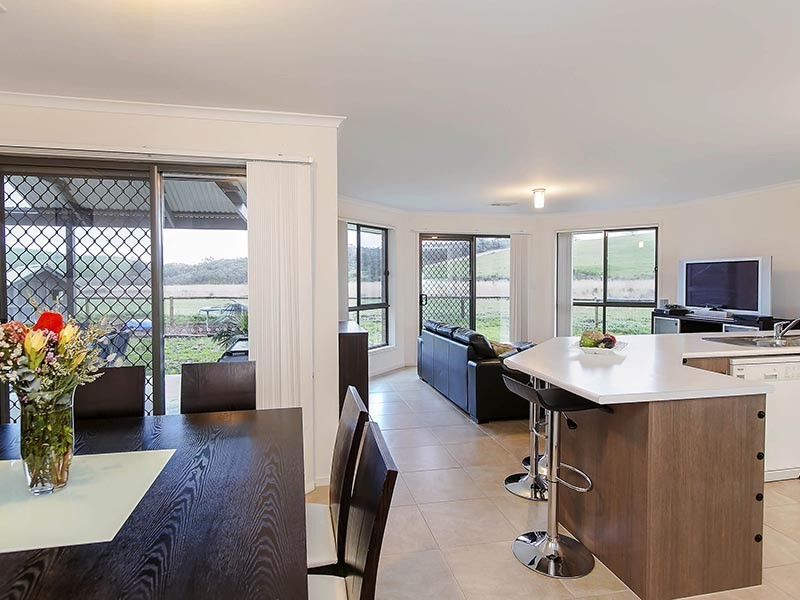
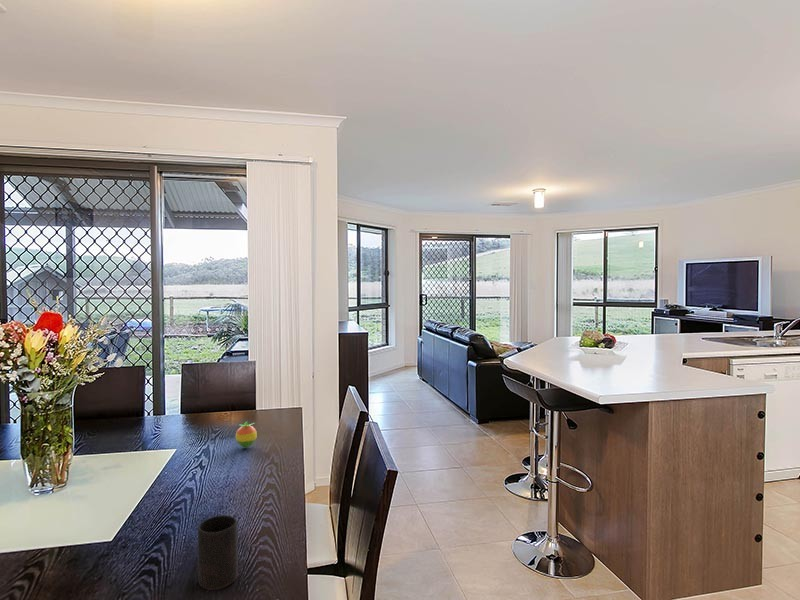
+ fruit [235,421,258,449]
+ cup [197,514,239,591]
